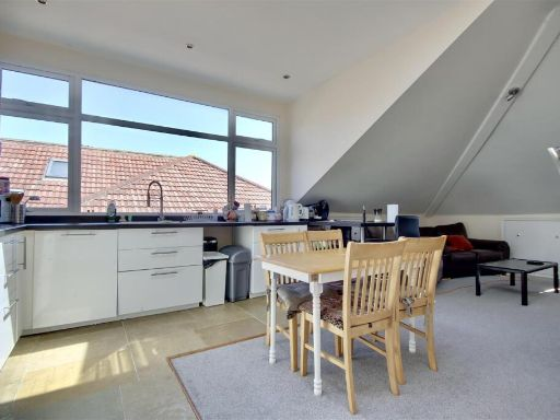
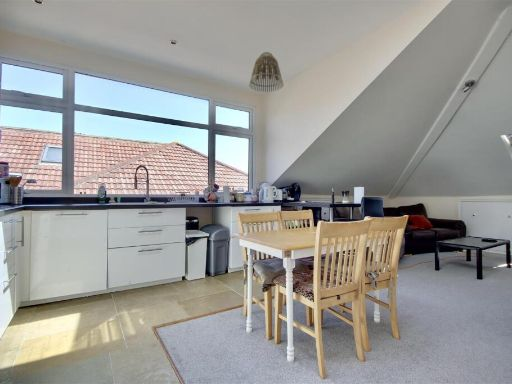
+ lamp shade [248,51,284,93]
